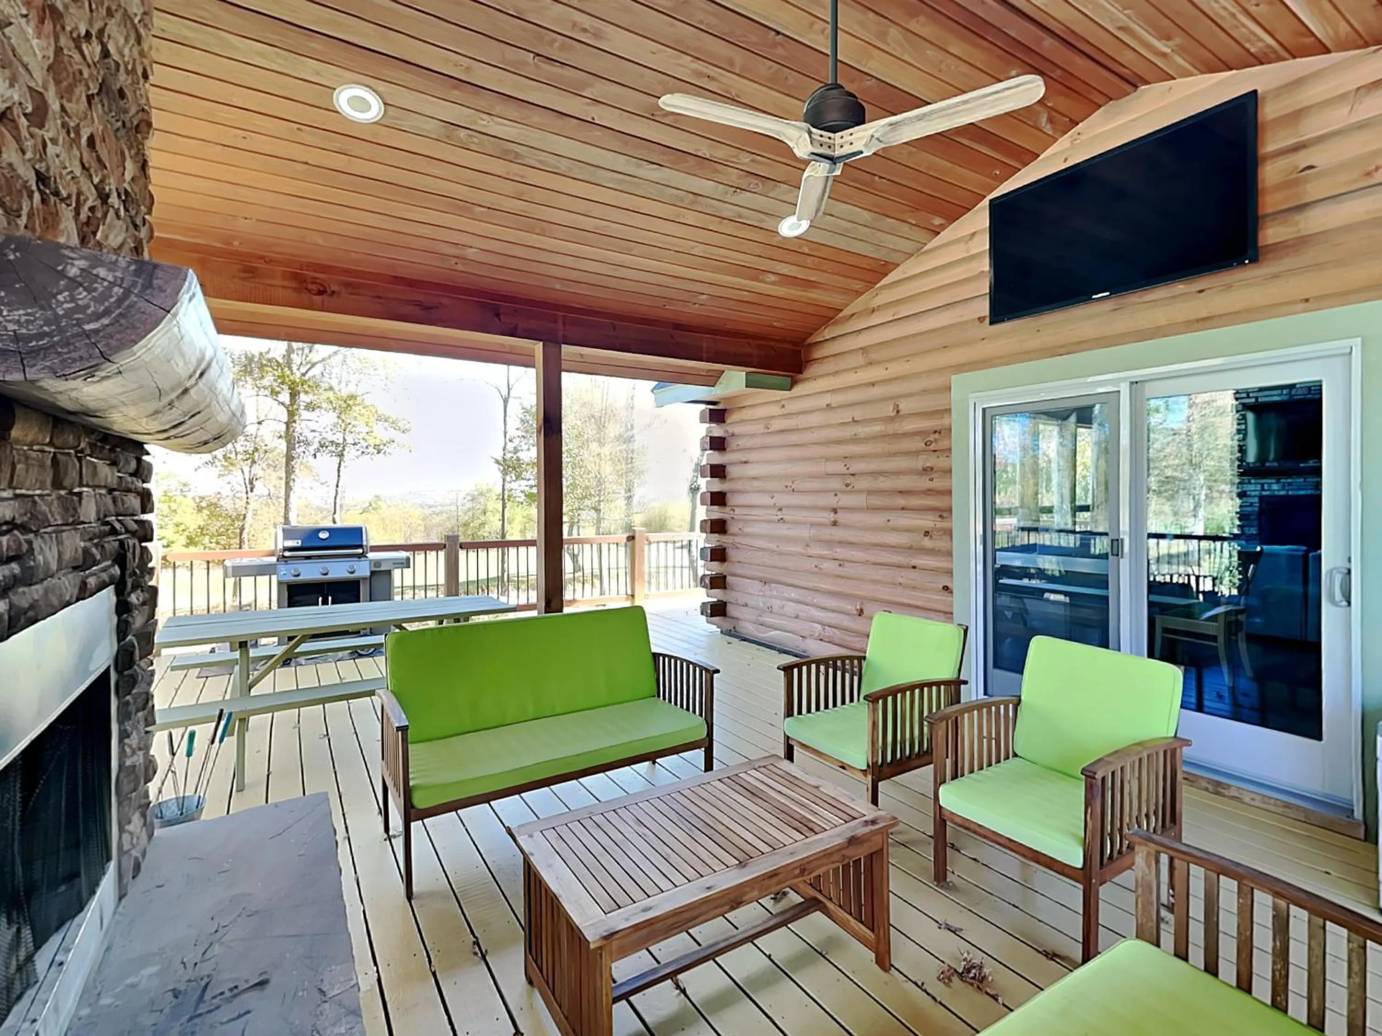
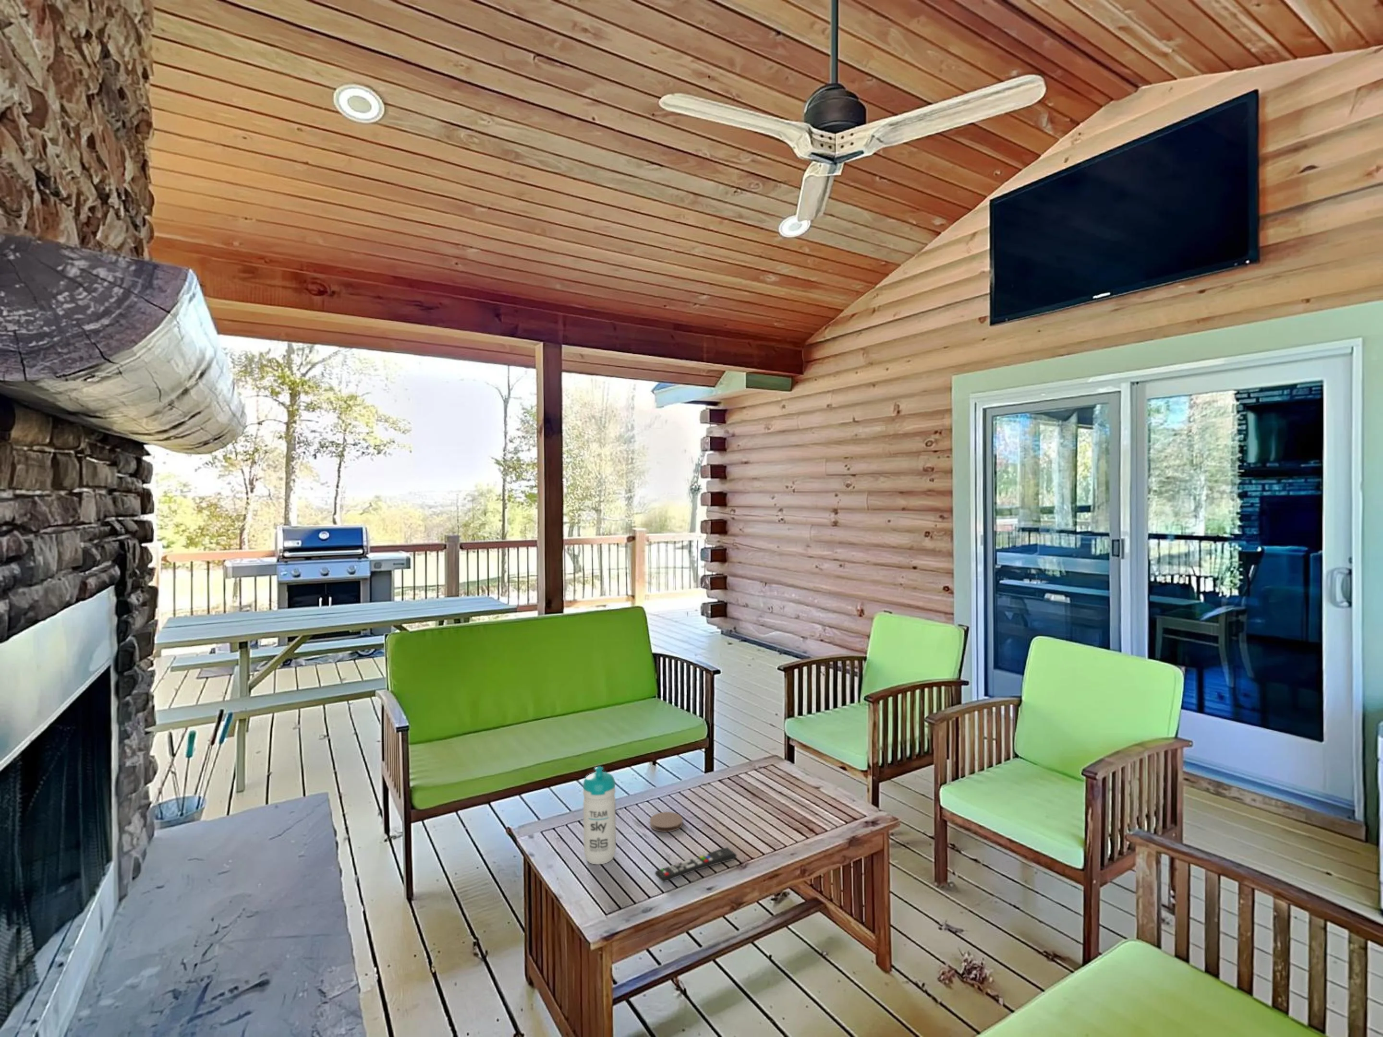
+ coaster [649,812,684,832]
+ water bottle [583,766,616,865]
+ remote control [654,846,737,883]
